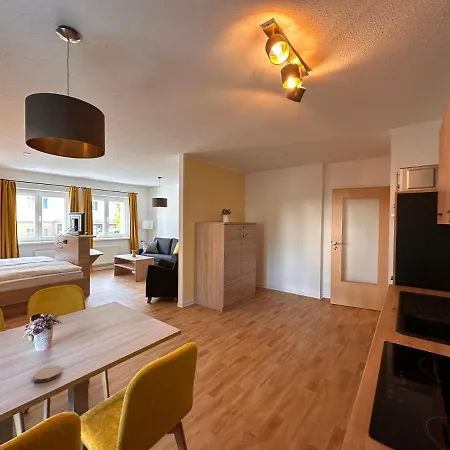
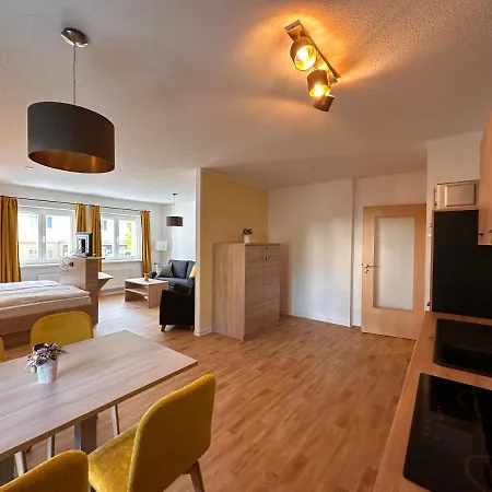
- coaster [33,365,63,383]
